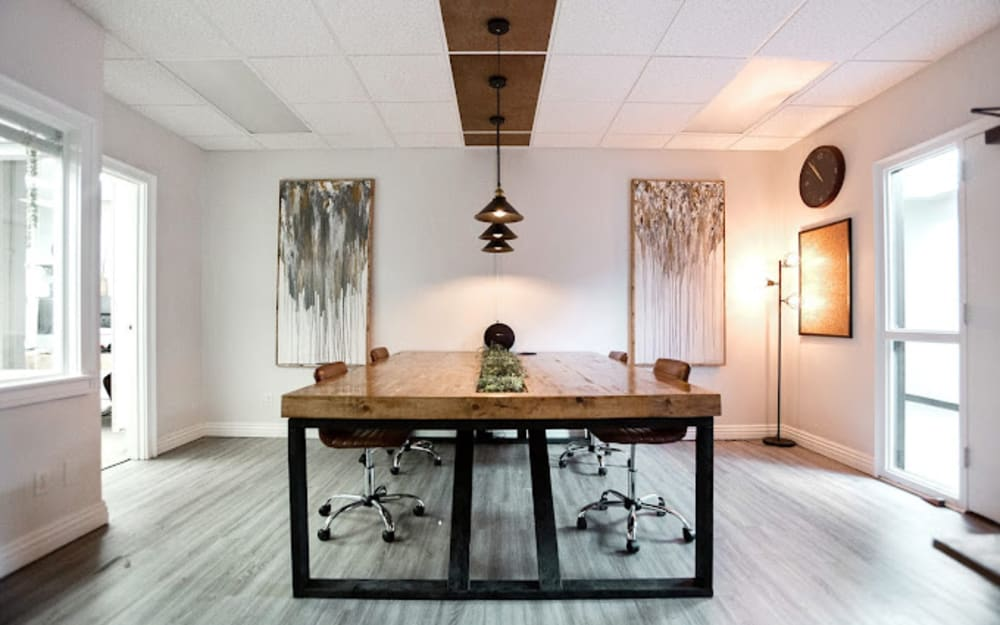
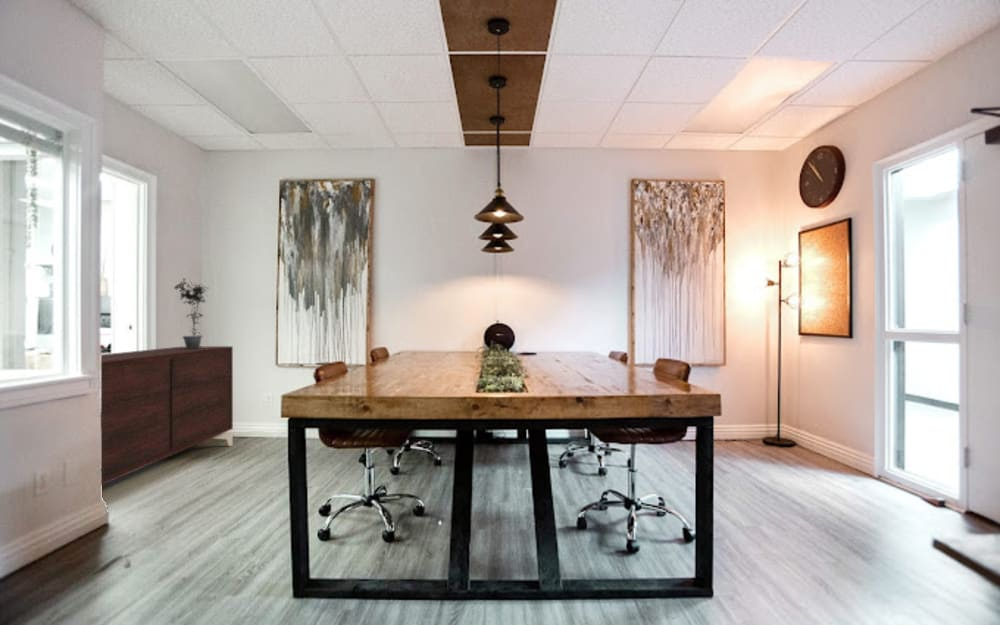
+ potted plant [173,277,210,349]
+ sideboard [100,345,234,486]
